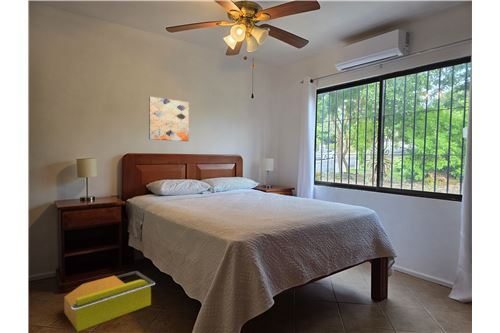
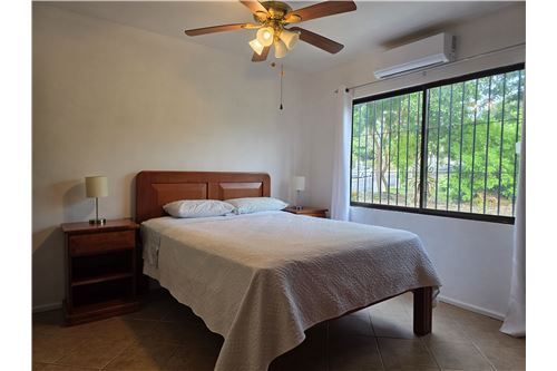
- storage bin [63,270,156,332]
- wall art [148,96,190,142]
